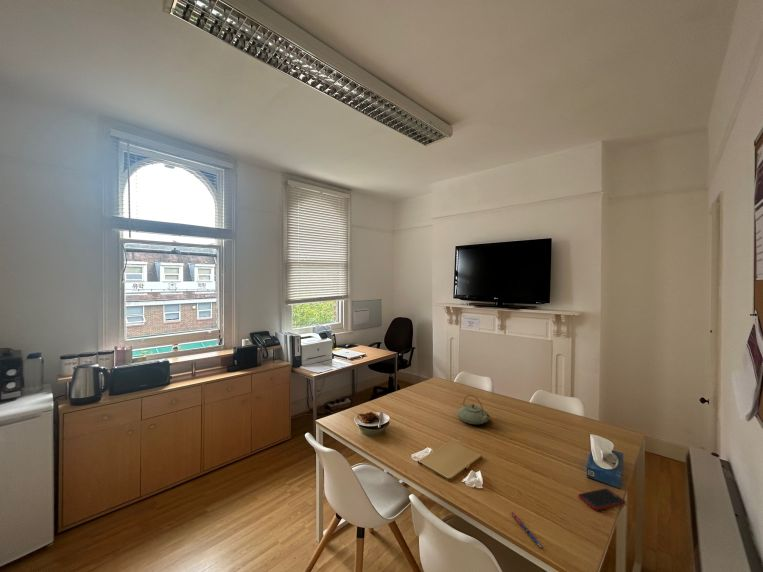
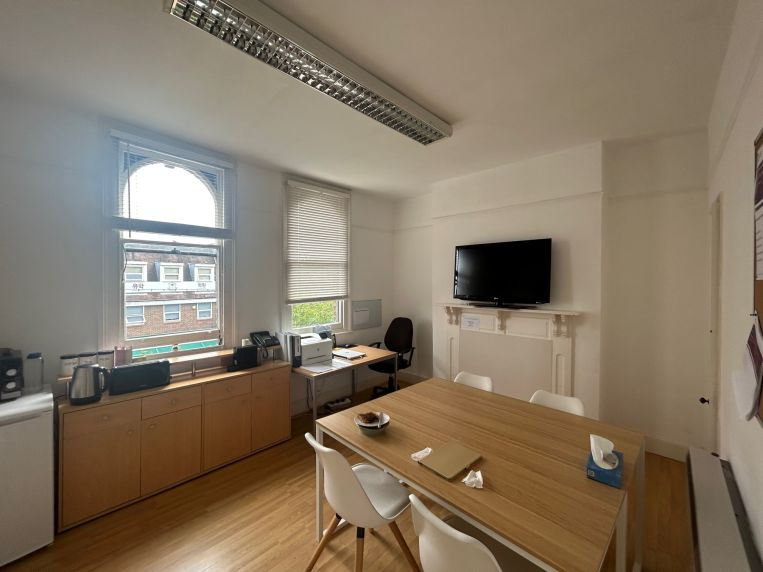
- cell phone [577,488,626,511]
- pen [510,511,543,549]
- teapot [456,394,491,425]
